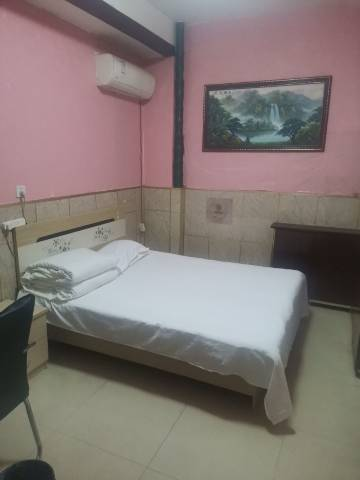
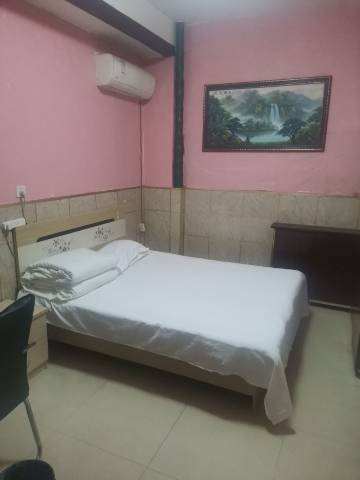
- decorative tile [205,195,234,226]
